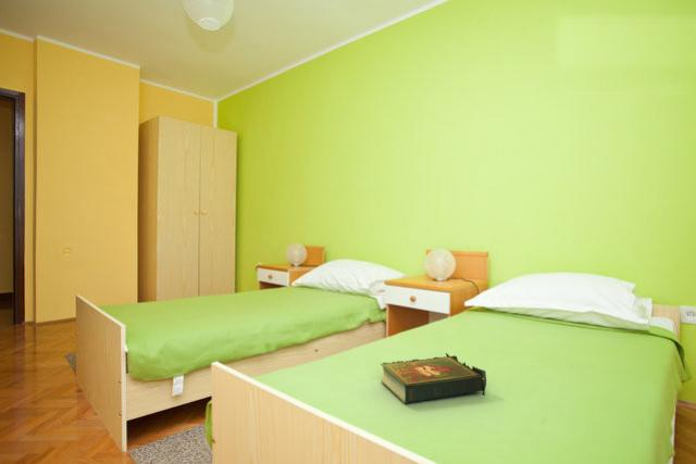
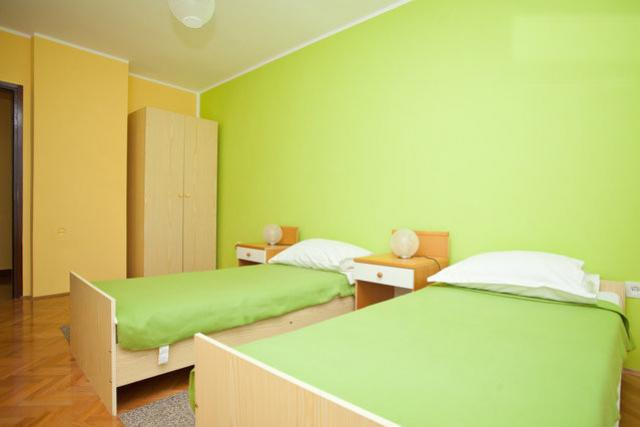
- book [380,352,487,404]
